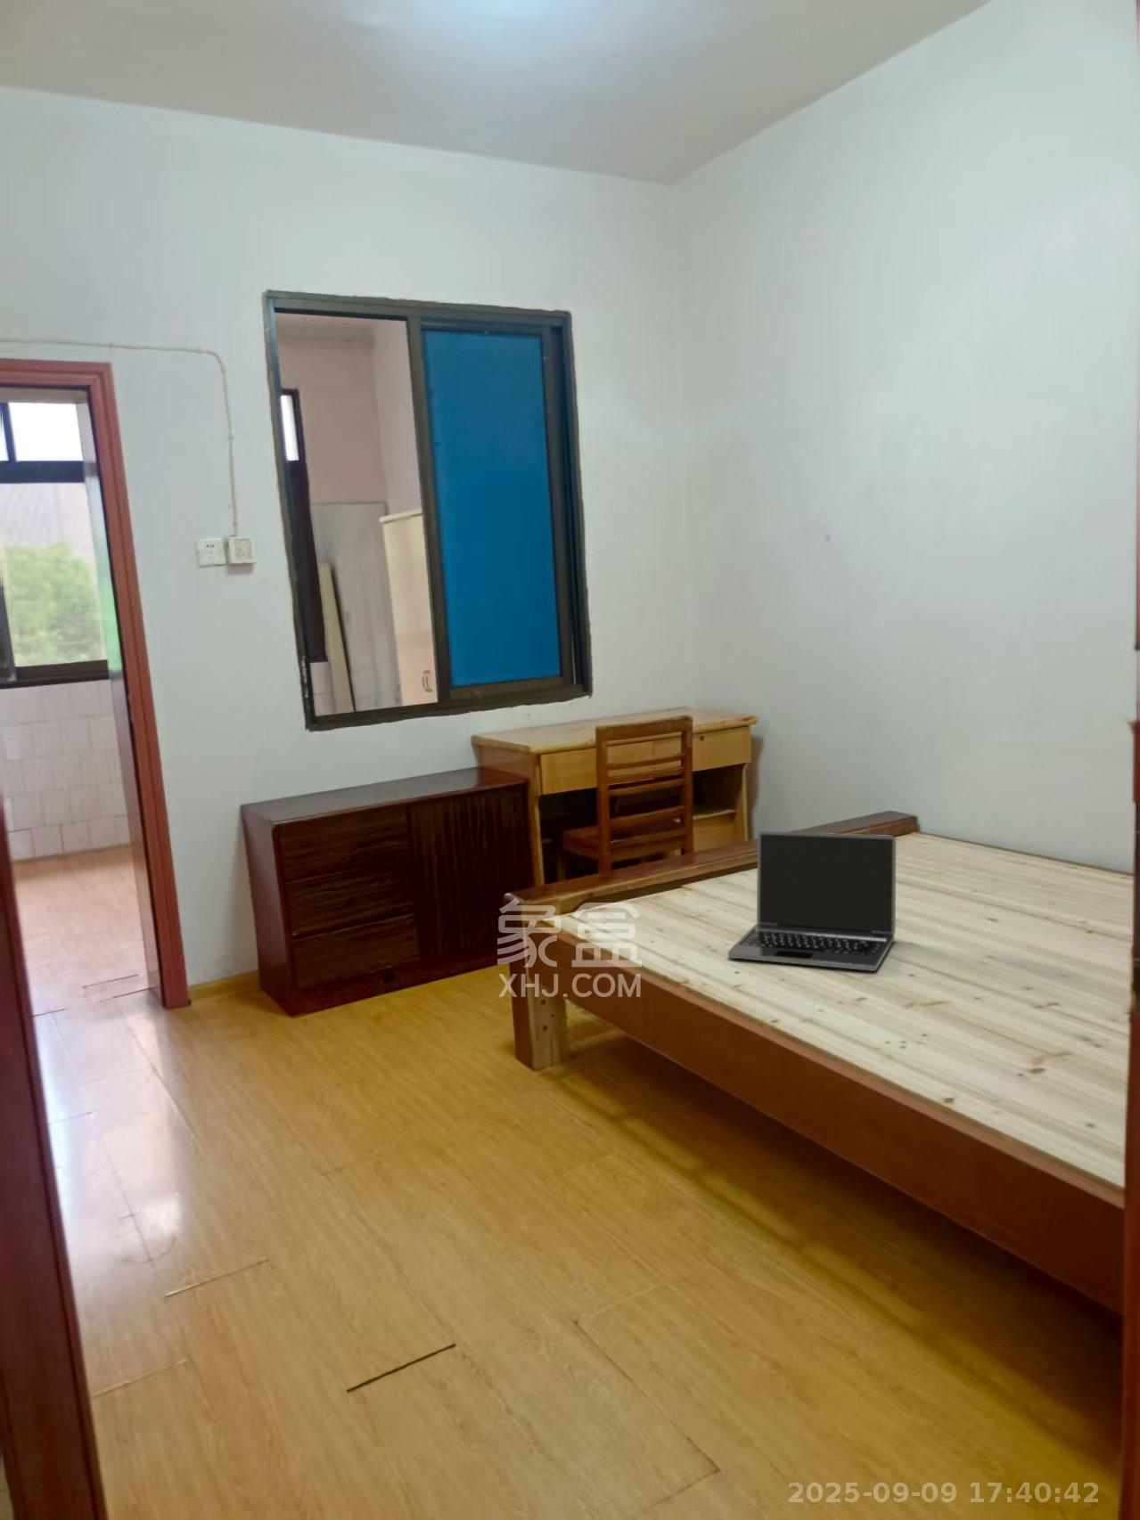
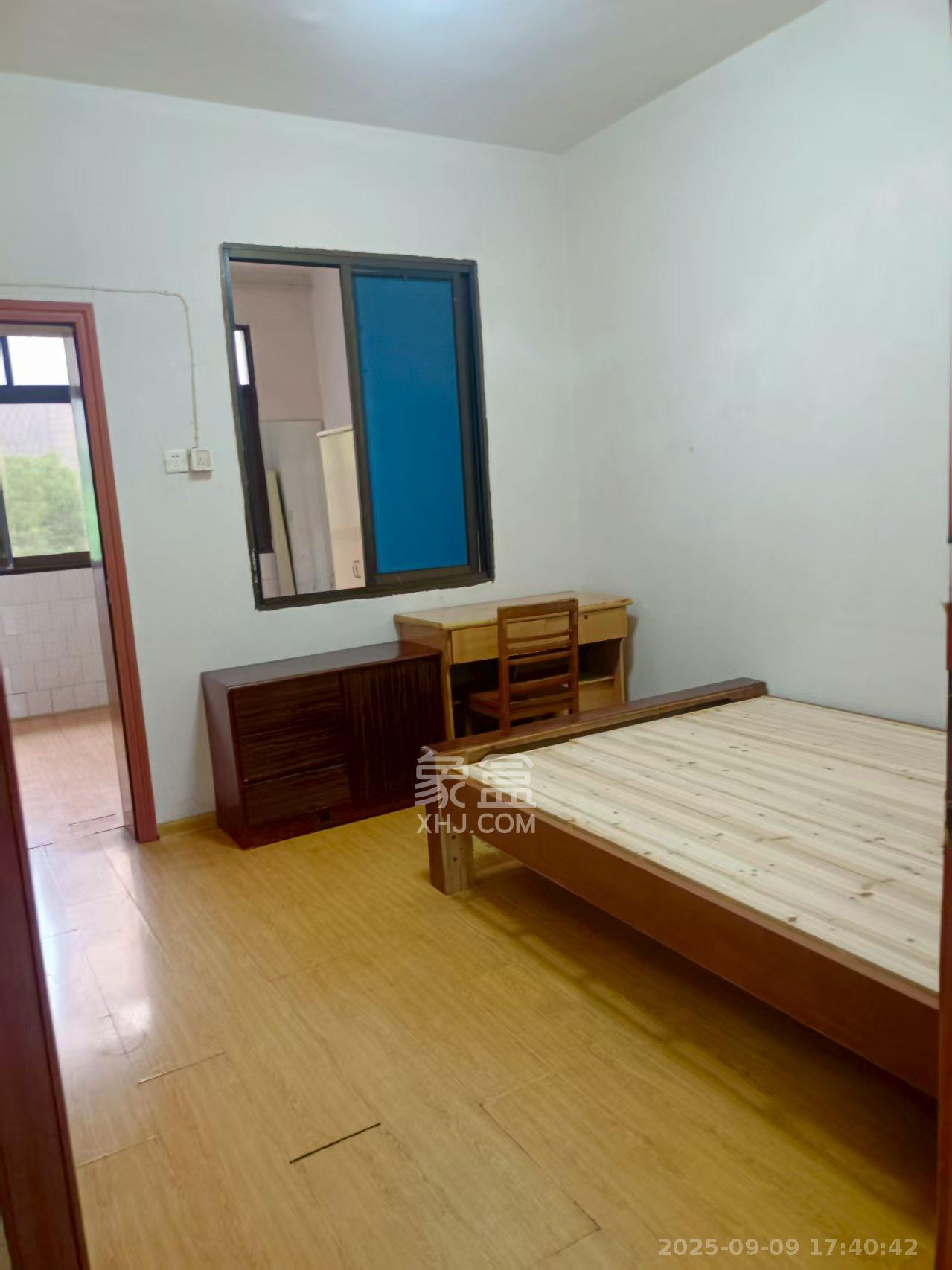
- laptop [727,831,897,972]
